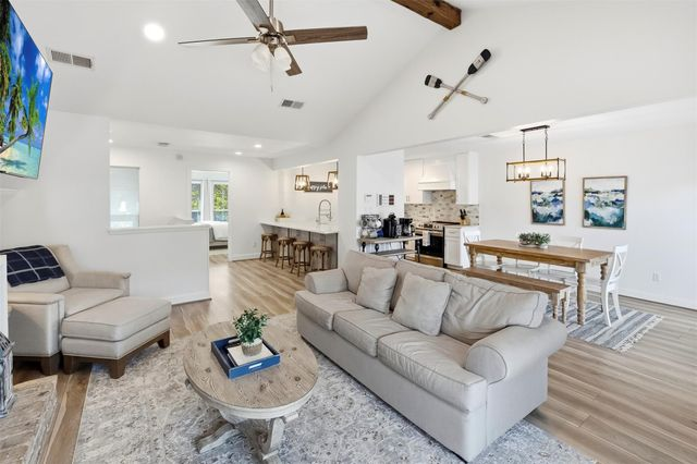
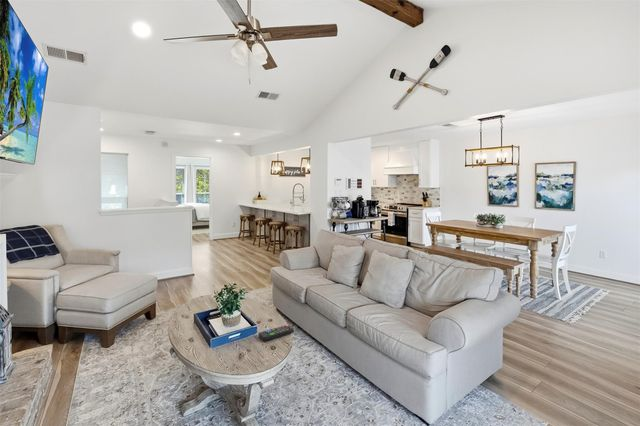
+ remote control [258,324,295,342]
